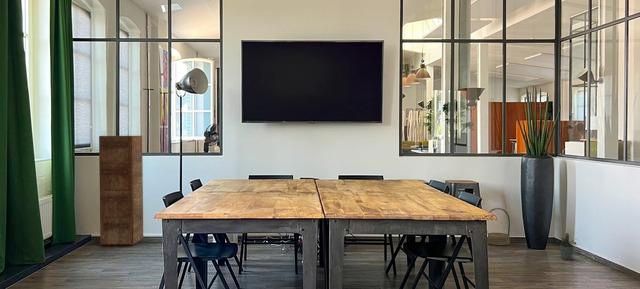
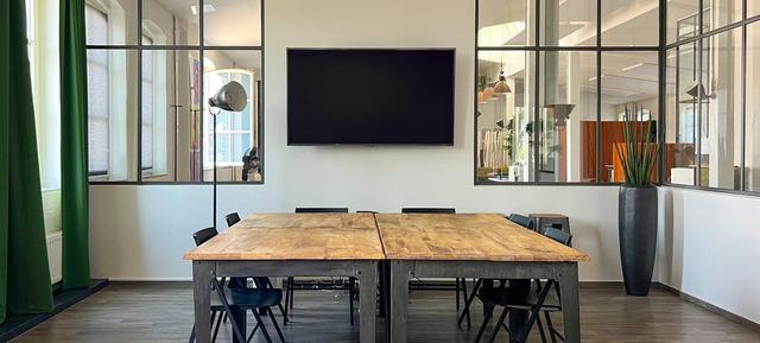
- basket [487,207,511,246]
- filing cabinet [98,135,144,246]
- potted plant [558,232,578,260]
